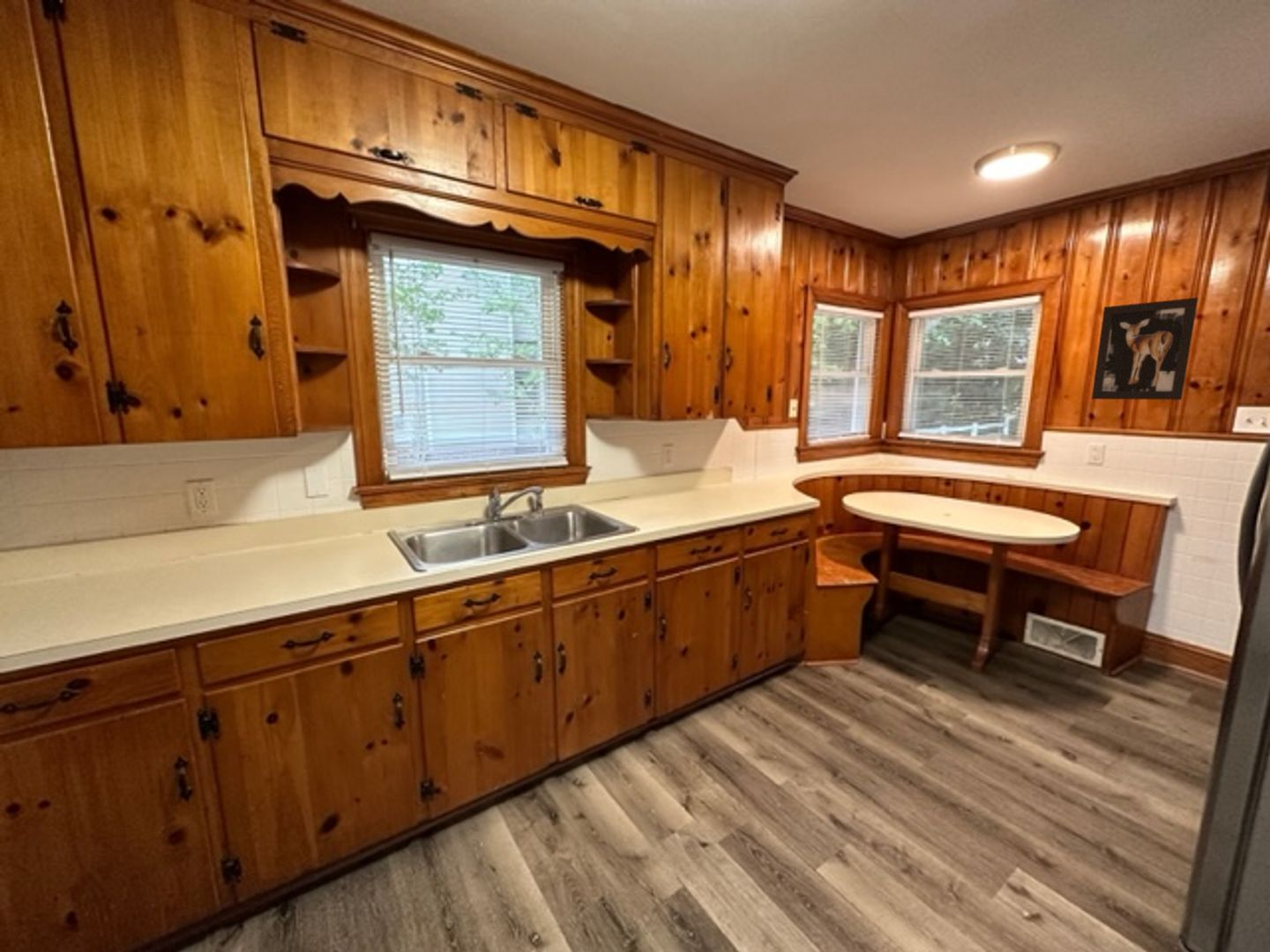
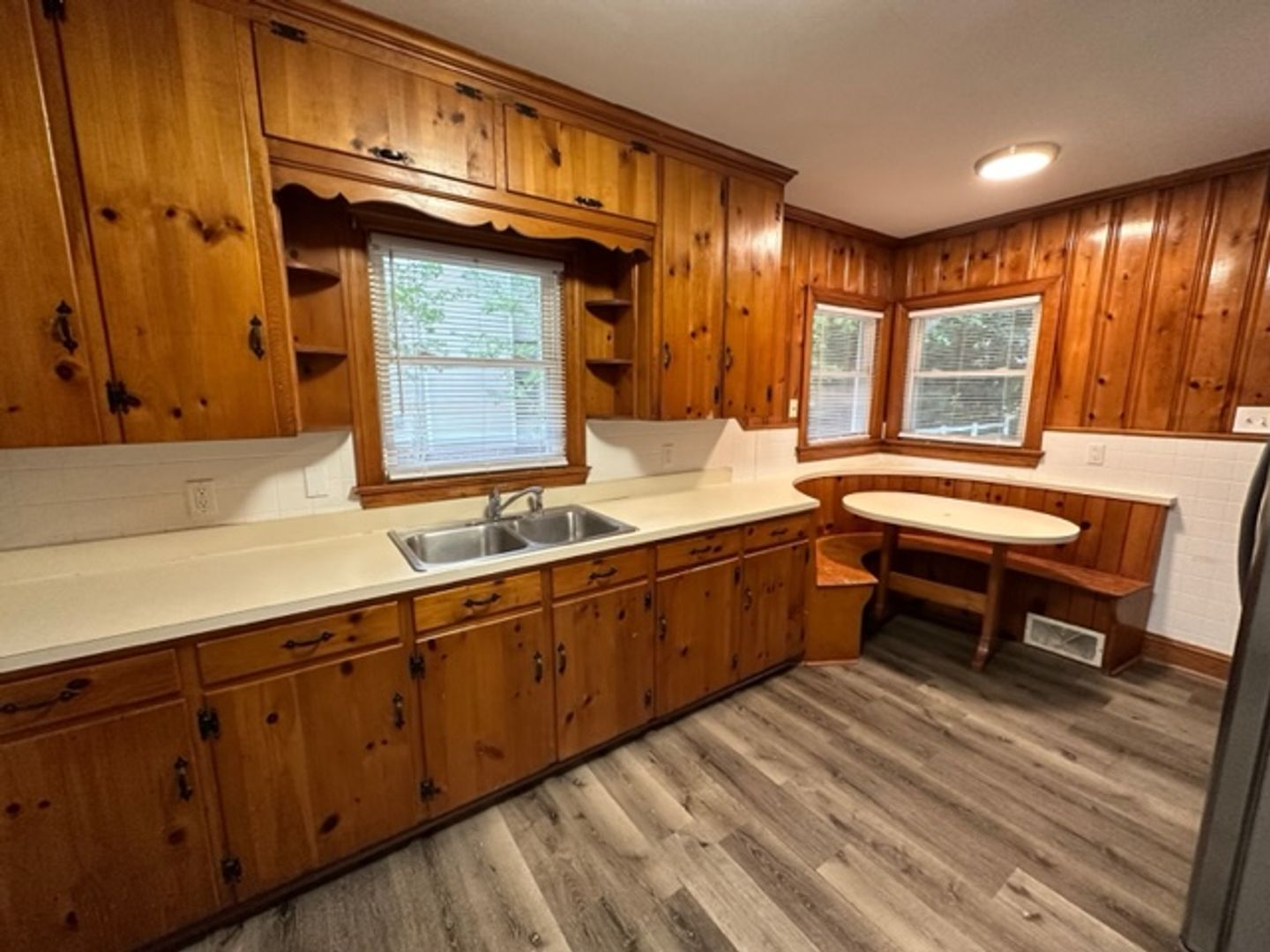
- wall art [1091,296,1199,400]
